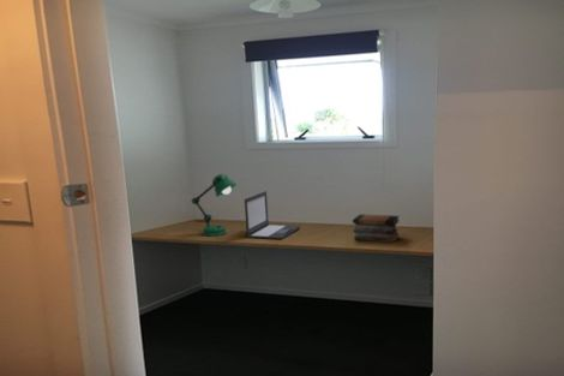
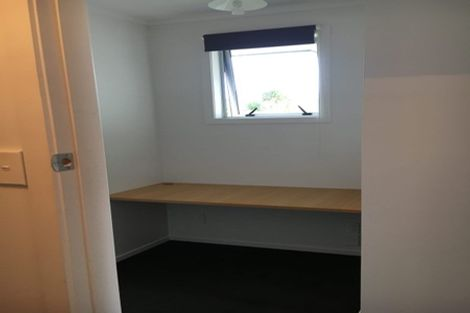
- book stack [352,213,401,244]
- laptop [244,190,301,241]
- desk lamp [191,173,238,238]
